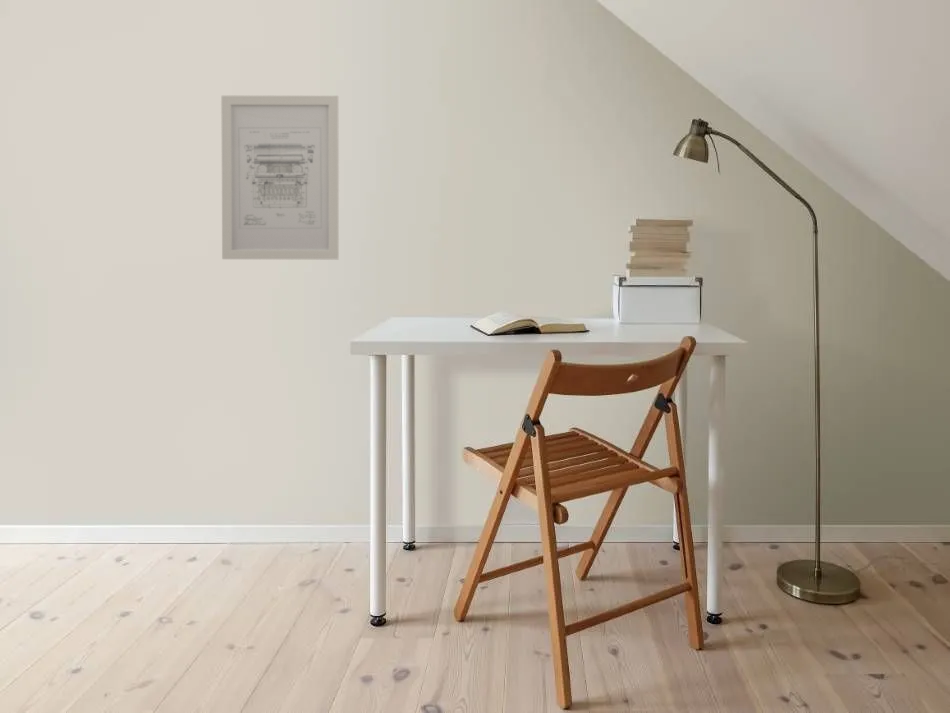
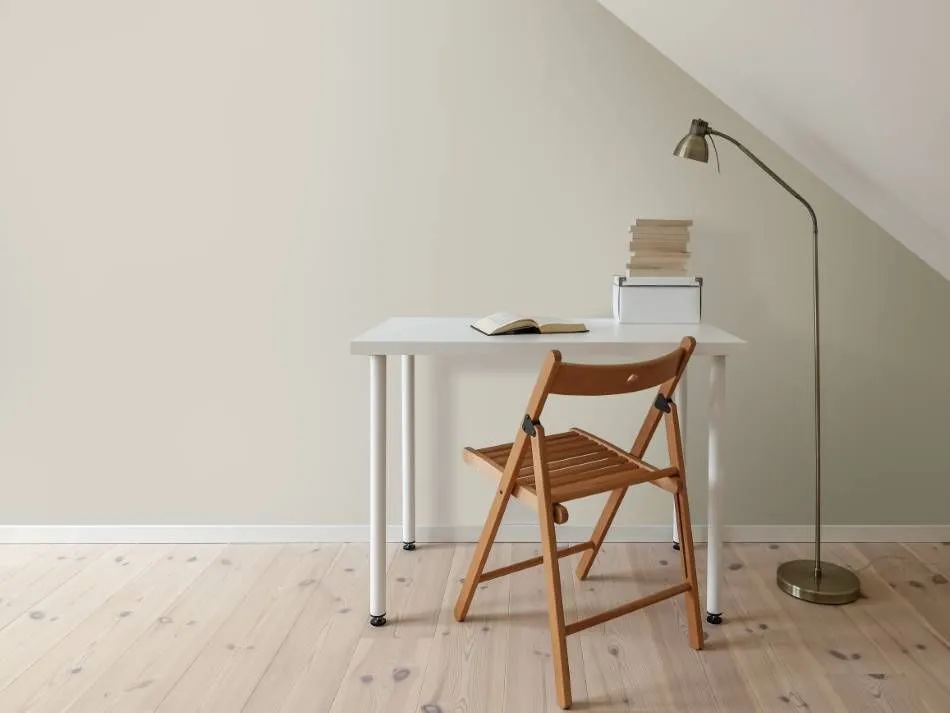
- wall art [220,95,340,260]
